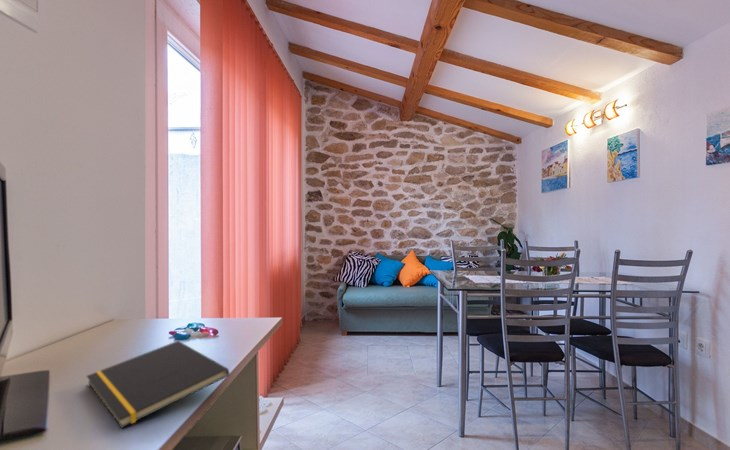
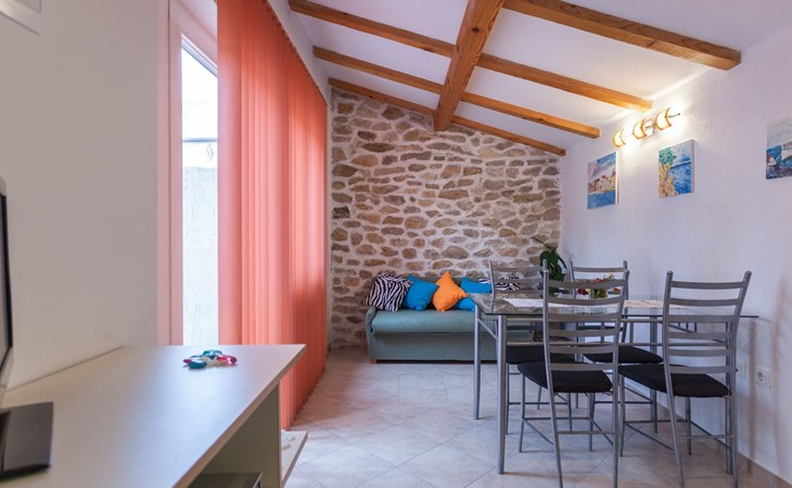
- notepad [86,340,230,429]
